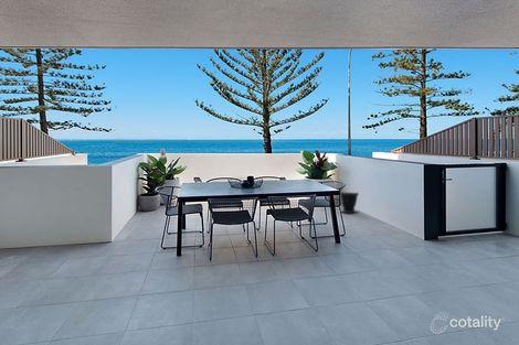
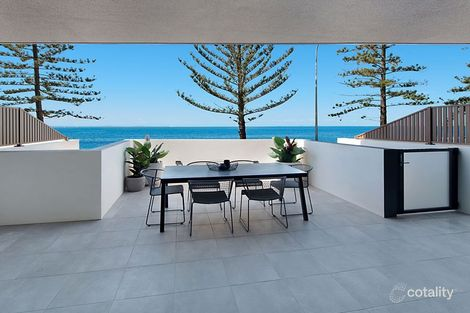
- planter pot [339,192,360,214]
